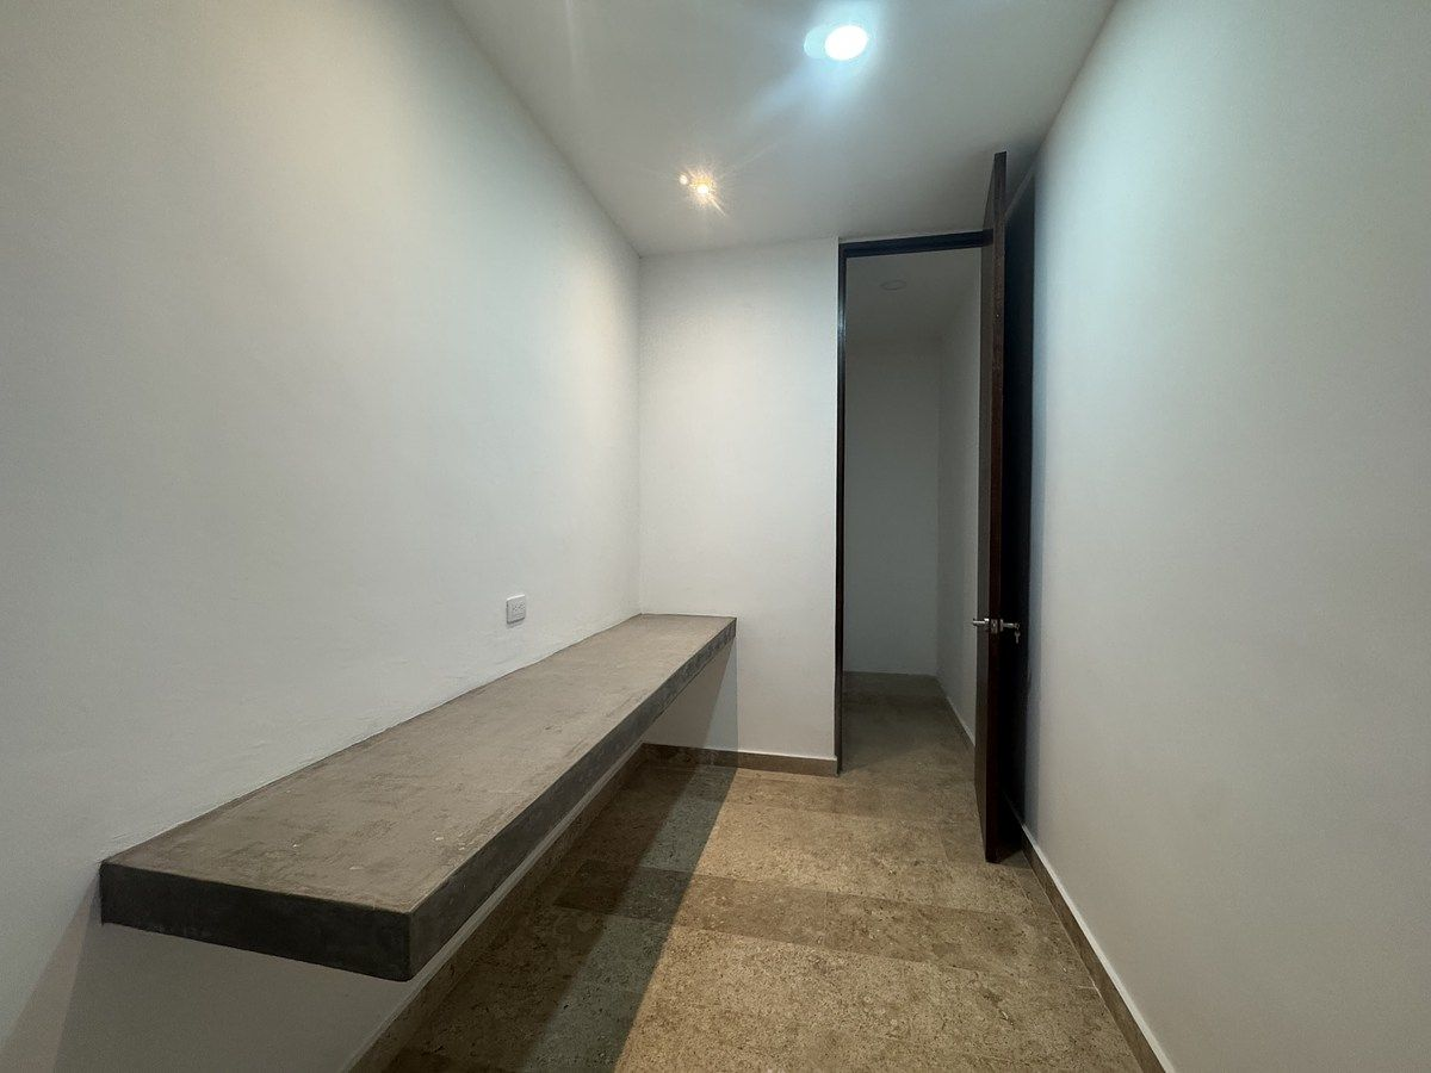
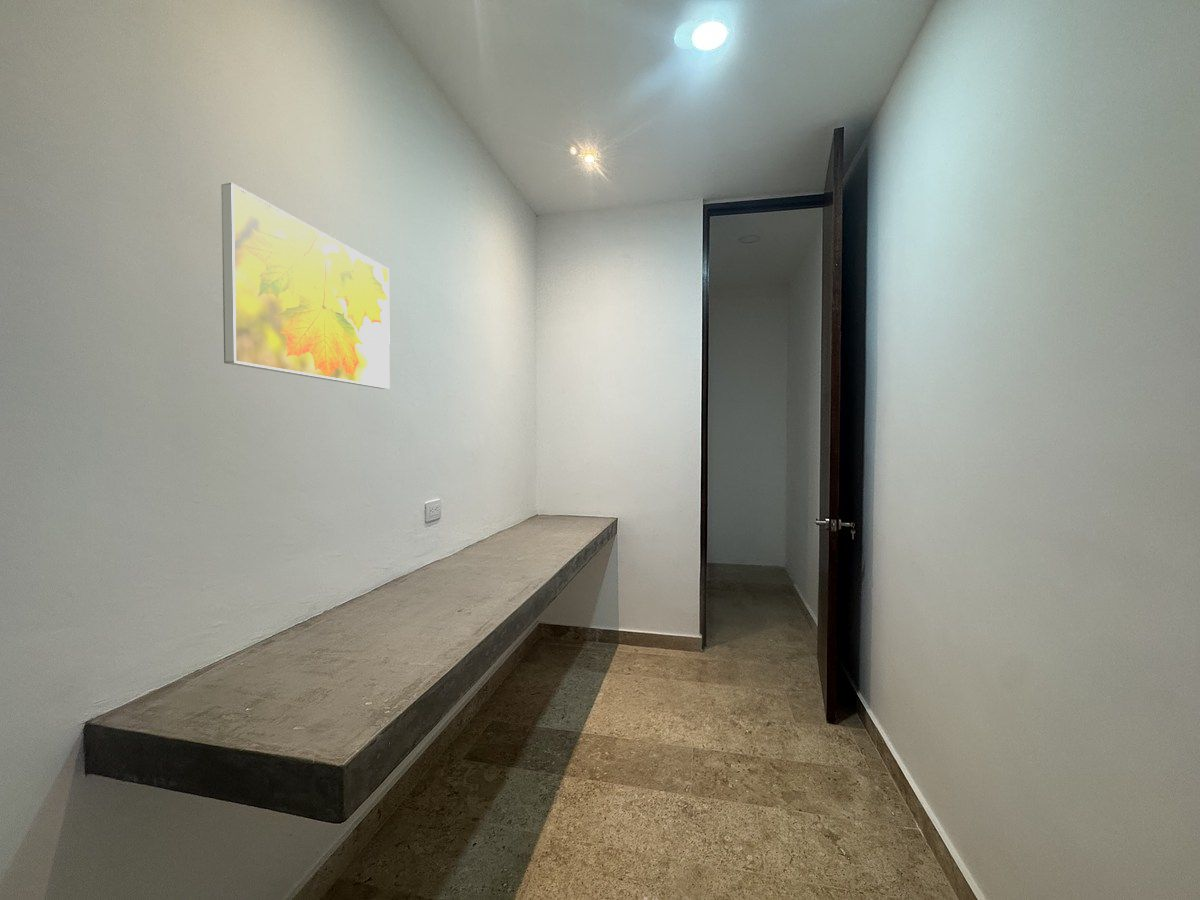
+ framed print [220,182,391,390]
